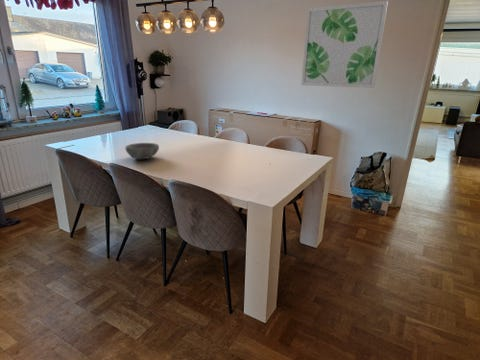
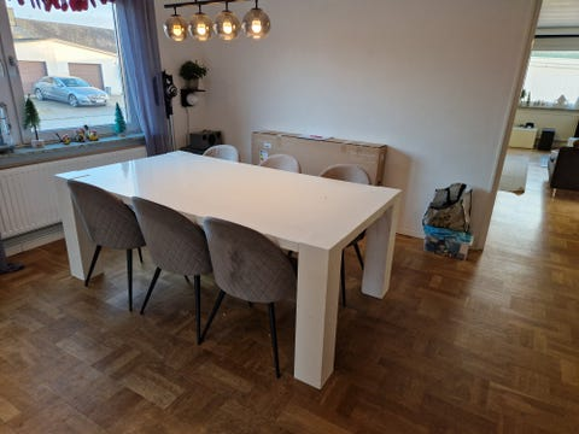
- wall art [300,0,389,89]
- bowl [124,142,160,160]
